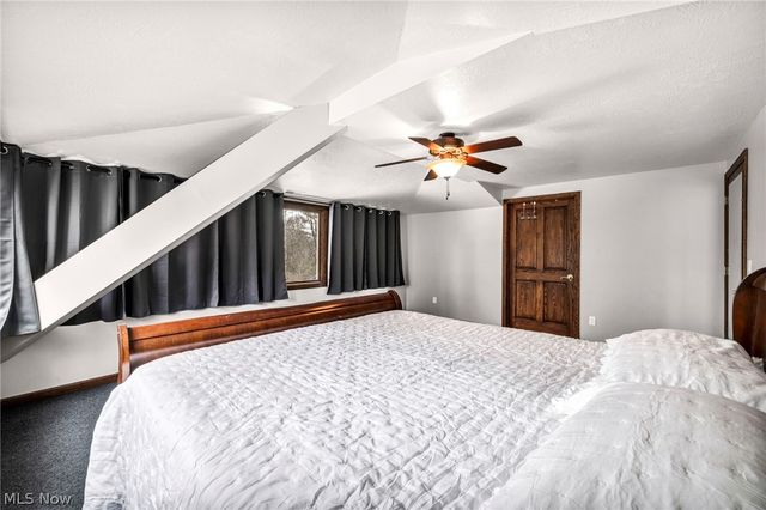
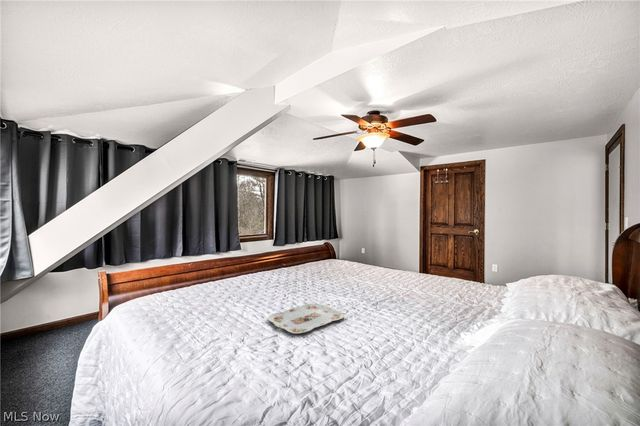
+ serving tray [267,303,345,335]
